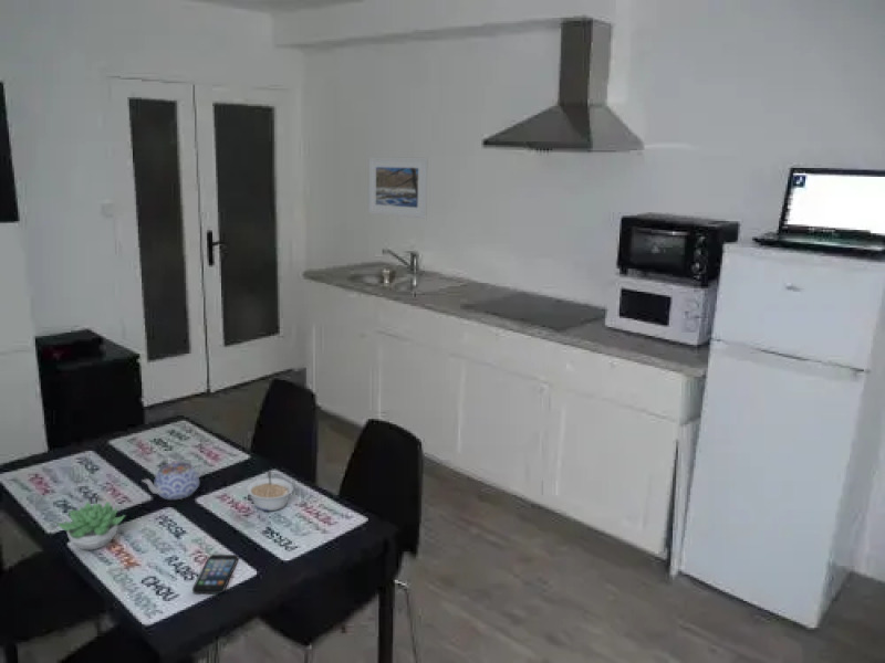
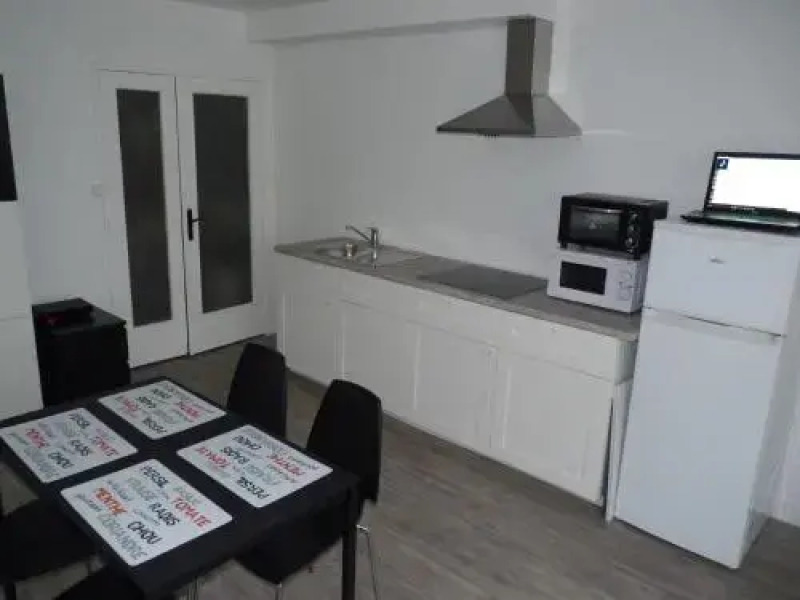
- legume [246,470,294,512]
- teapot [140,460,206,501]
- succulent plant [56,501,126,551]
- smartphone [191,554,239,594]
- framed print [368,156,429,219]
